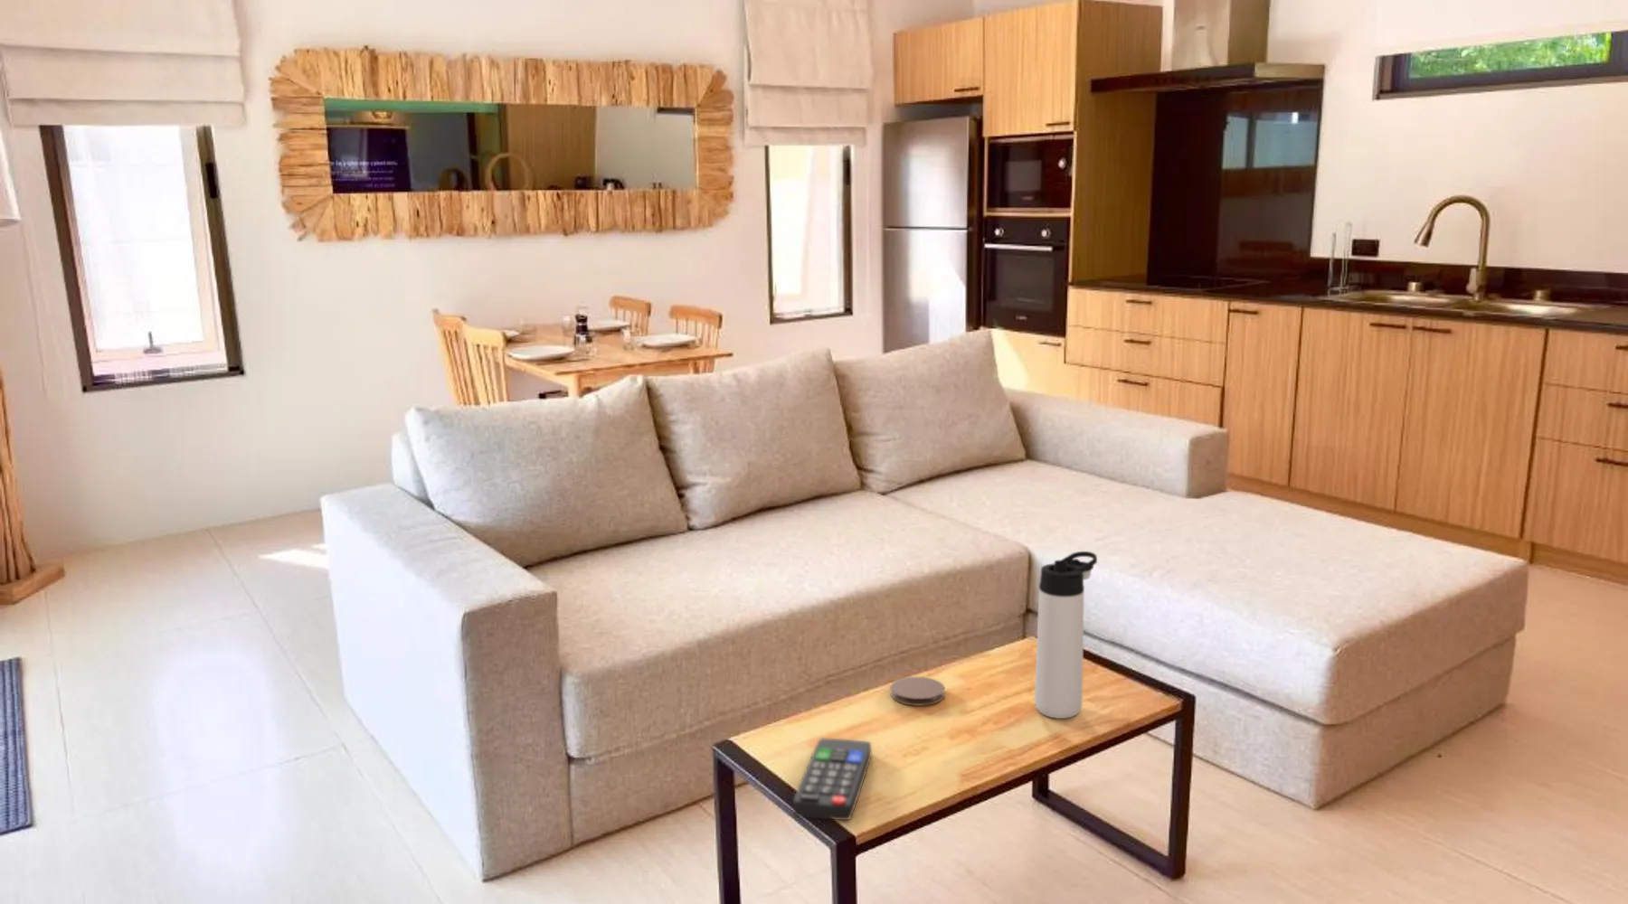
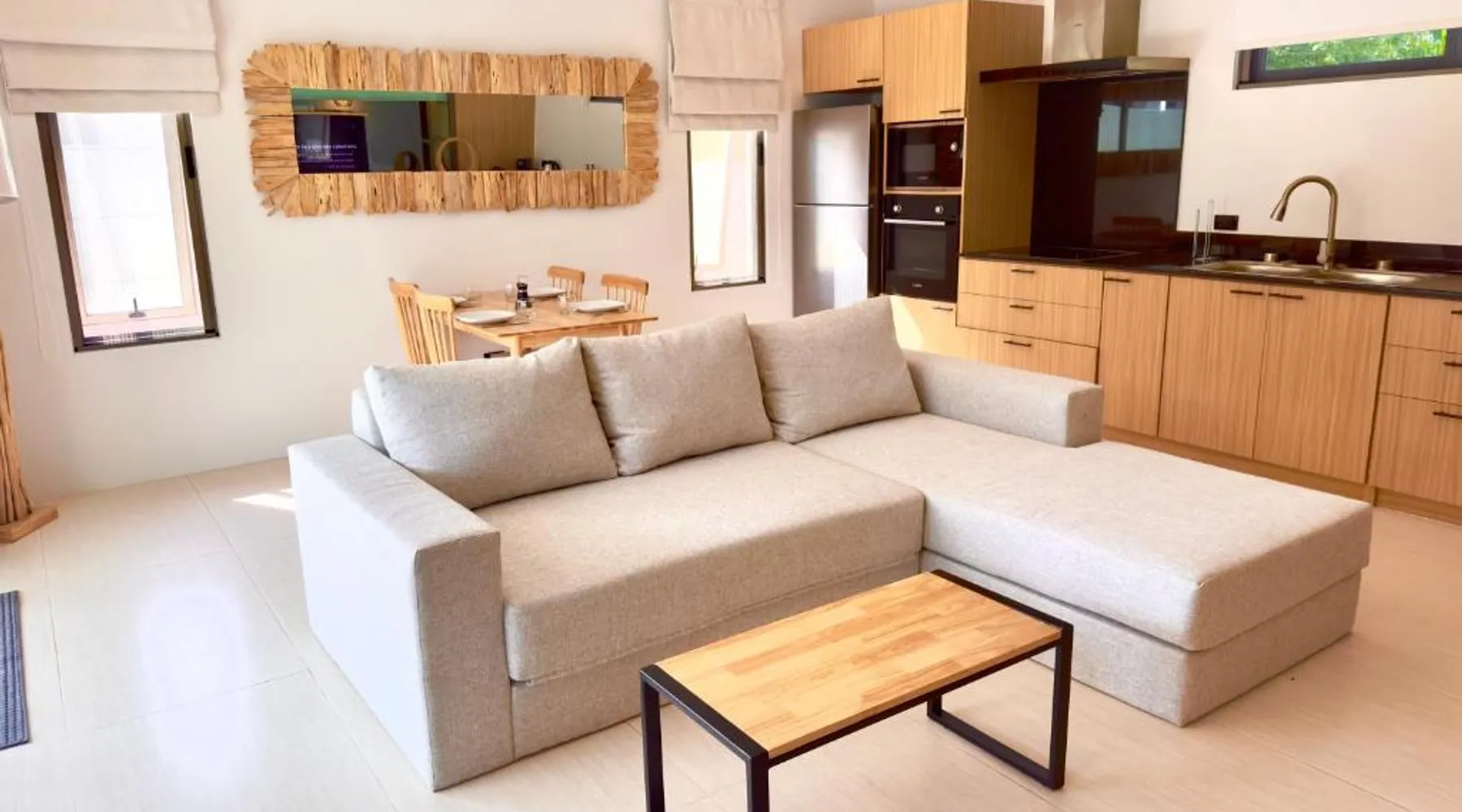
- thermos bottle [1033,551,1098,719]
- coaster [890,676,945,706]
- remote control [793,737,872,821]
